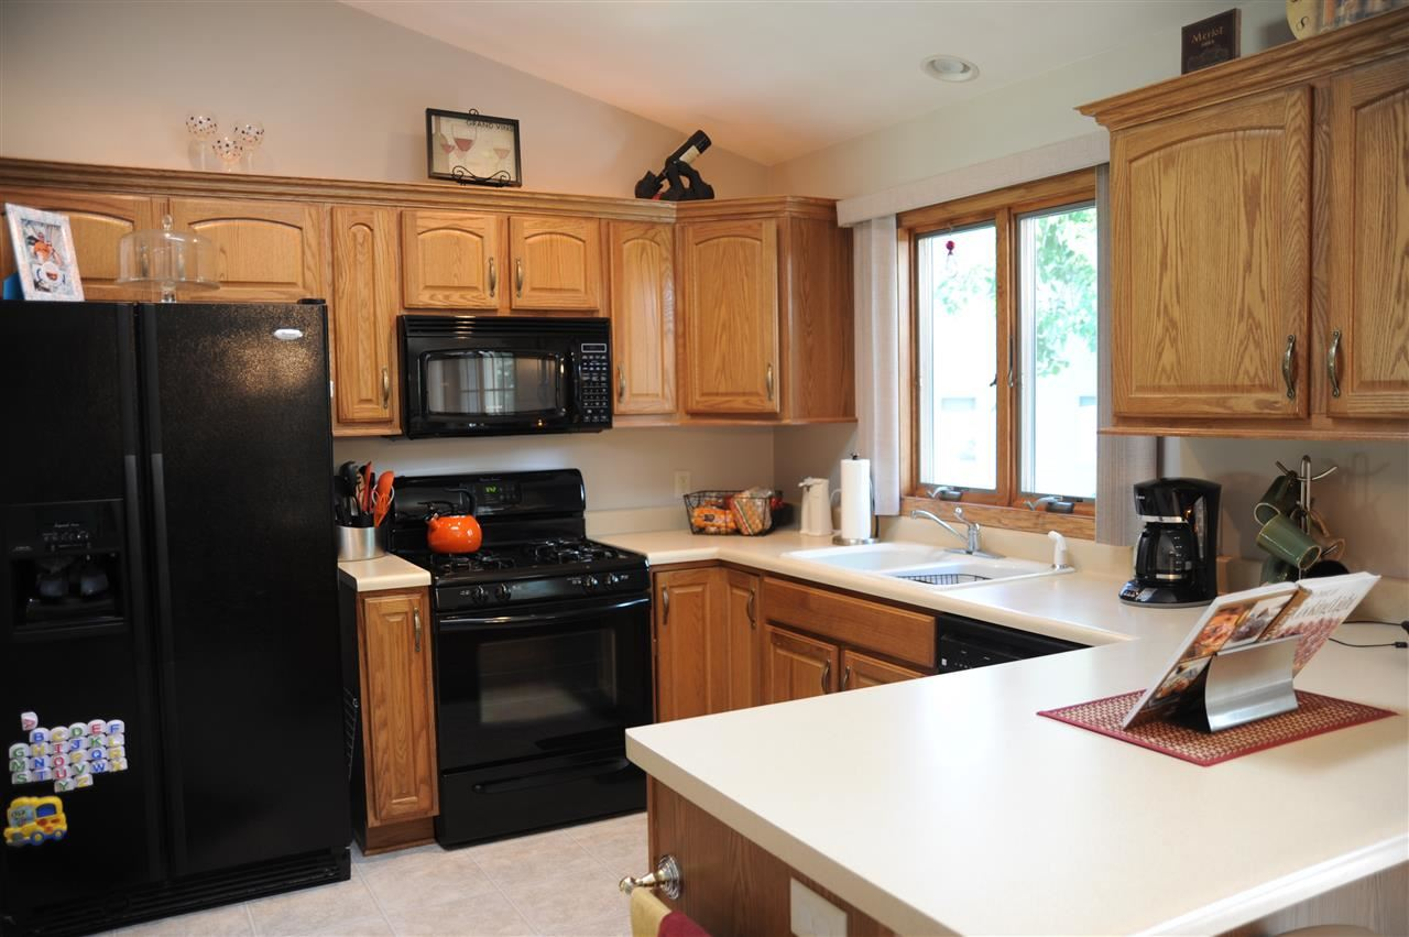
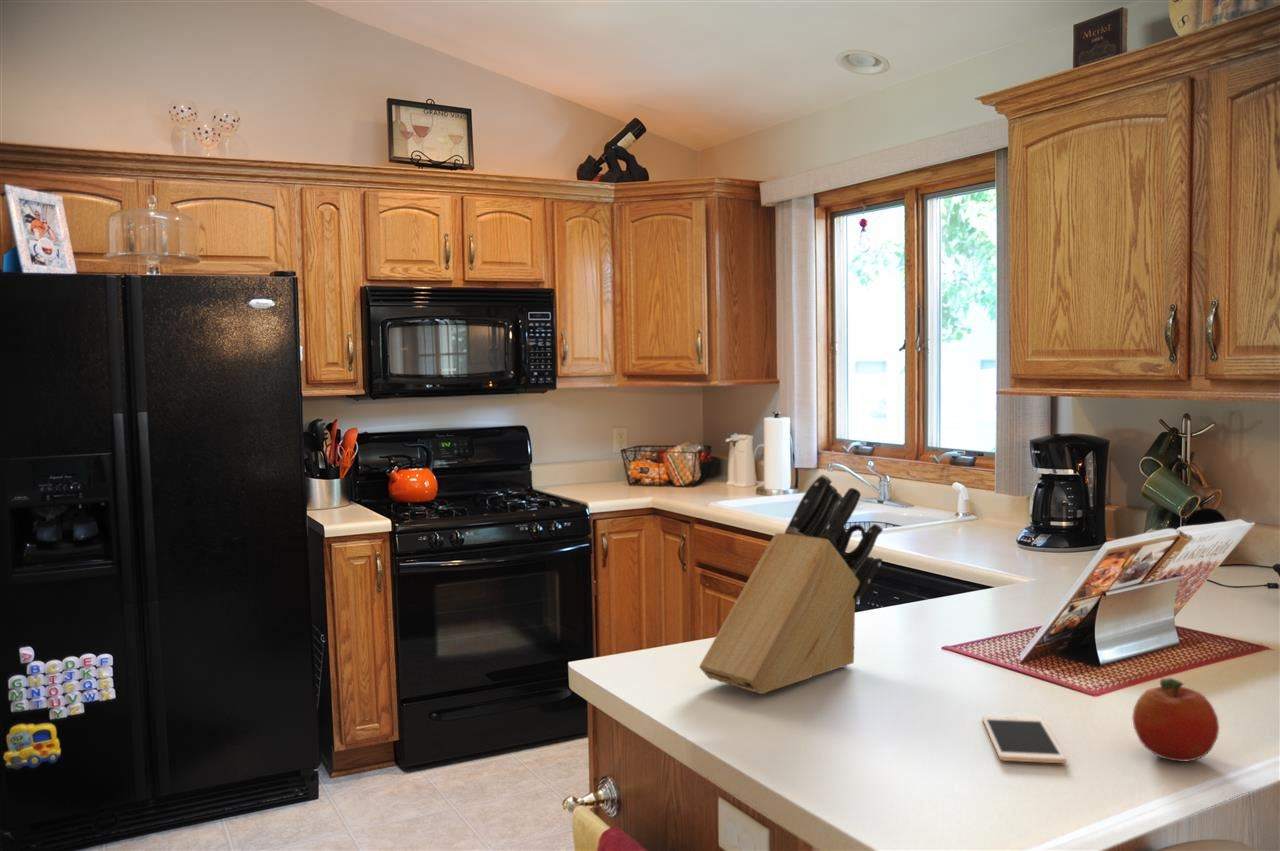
+ knife block [698,474,884,695]
+ fruit [1131,677,1220,763]
+ cell phone [981,714,1067,764]
